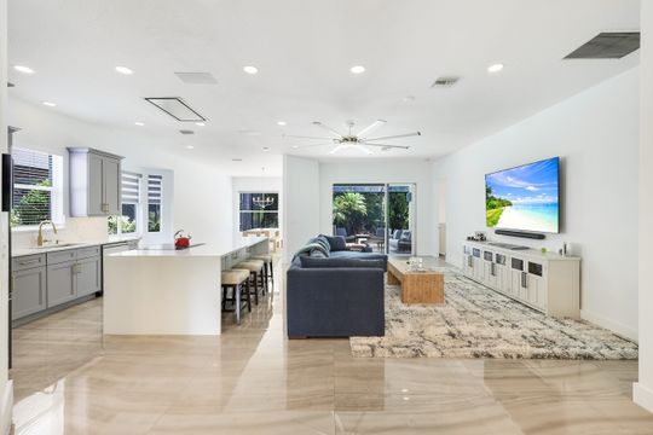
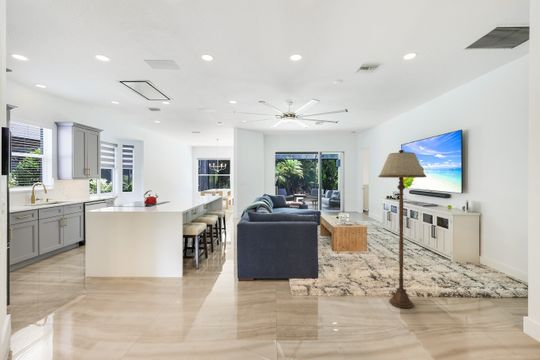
+ floor lamp [377,149,427,309]
